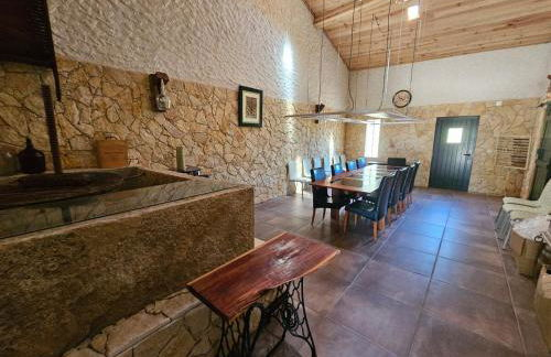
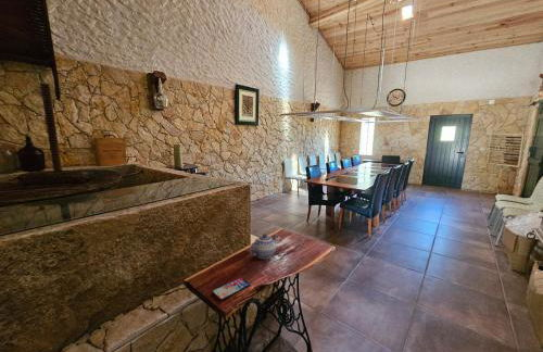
+ teapot [249,232,279,260]
+ smartphone [212,277,252,302]
